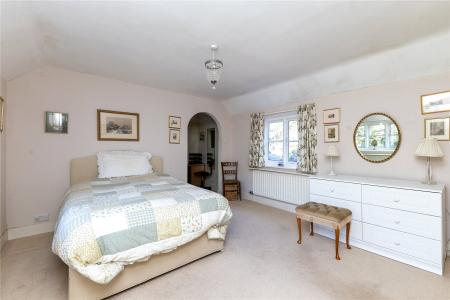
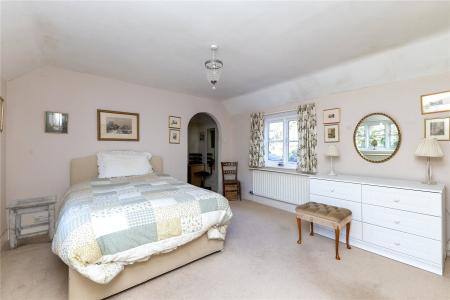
+ stool [5,194,58,251]
